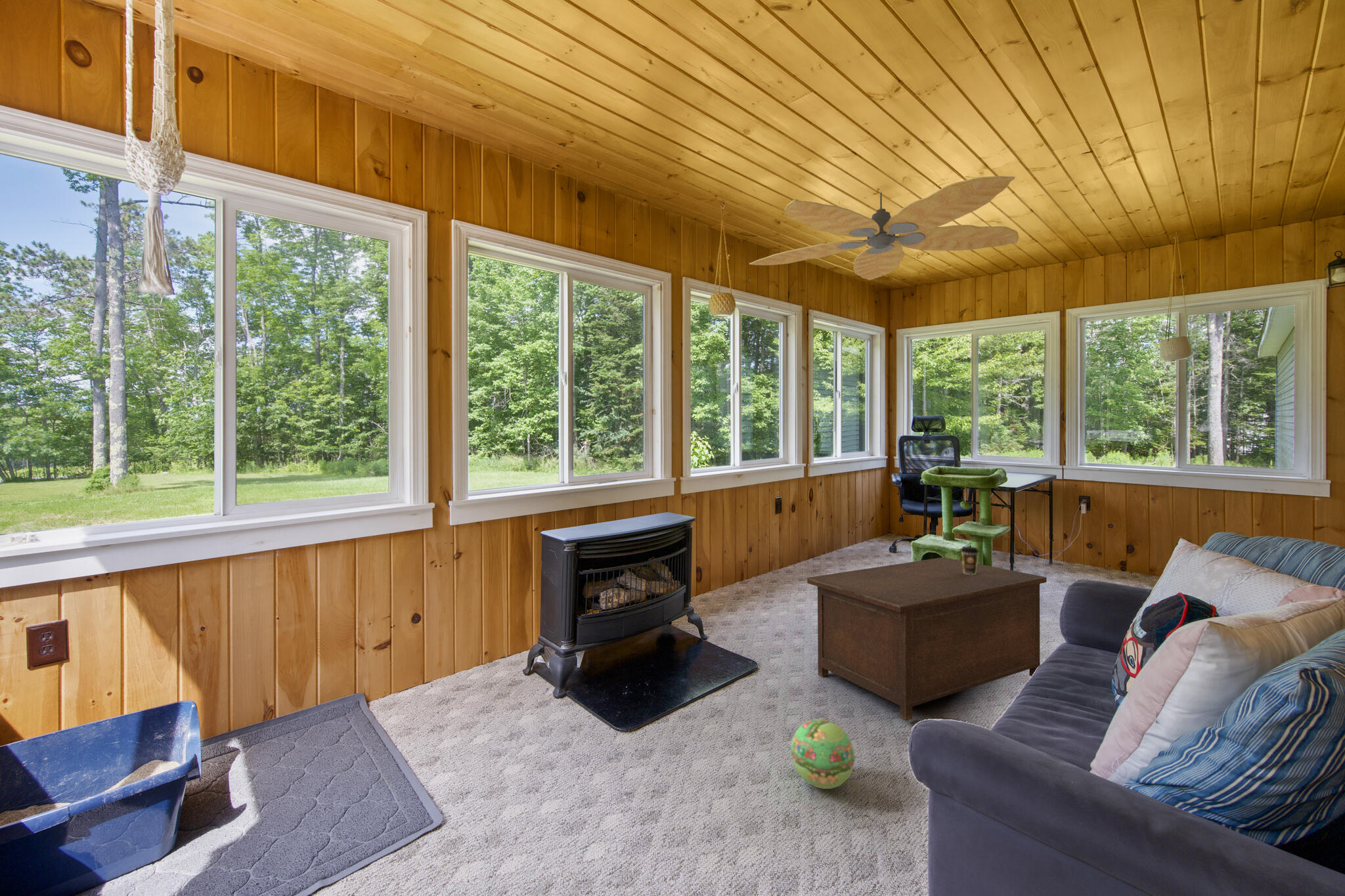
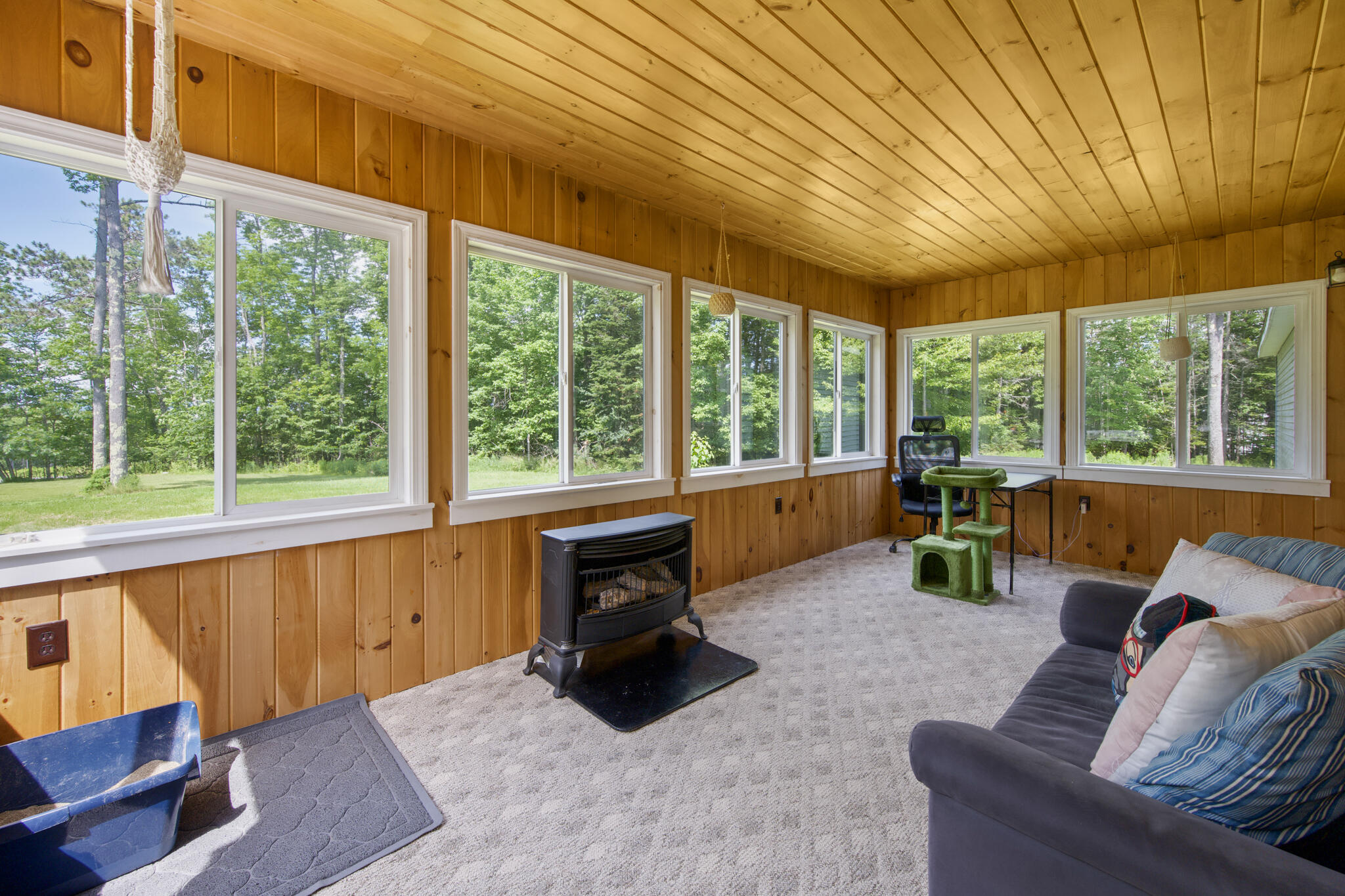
- ceiling fan [749,175,1019,281]
- cabinet [806,557,1047,721]
- coffee cup [960,546,980,574]
- ball [790,718,856,790]
